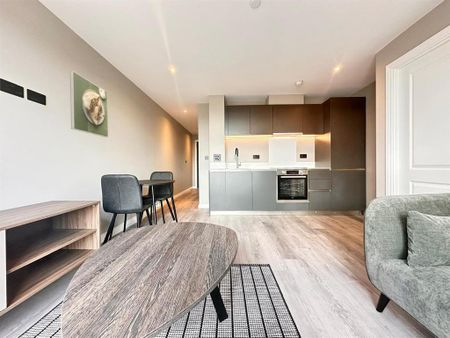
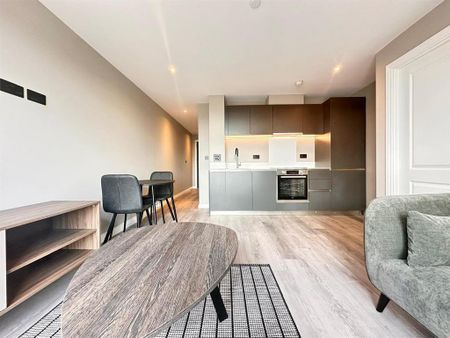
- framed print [69,70,109,138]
